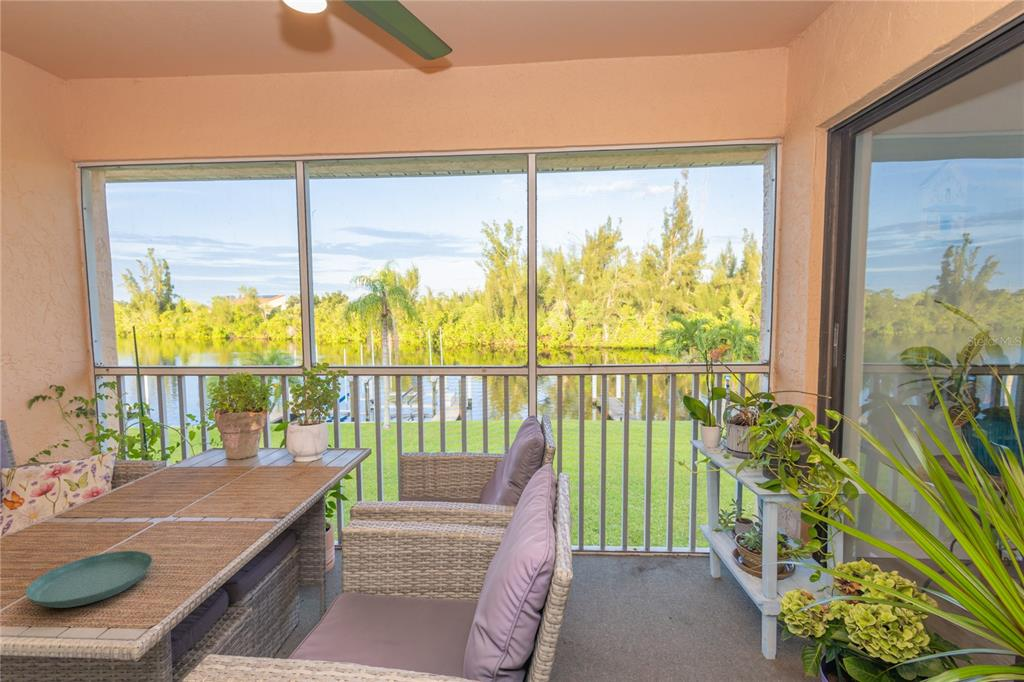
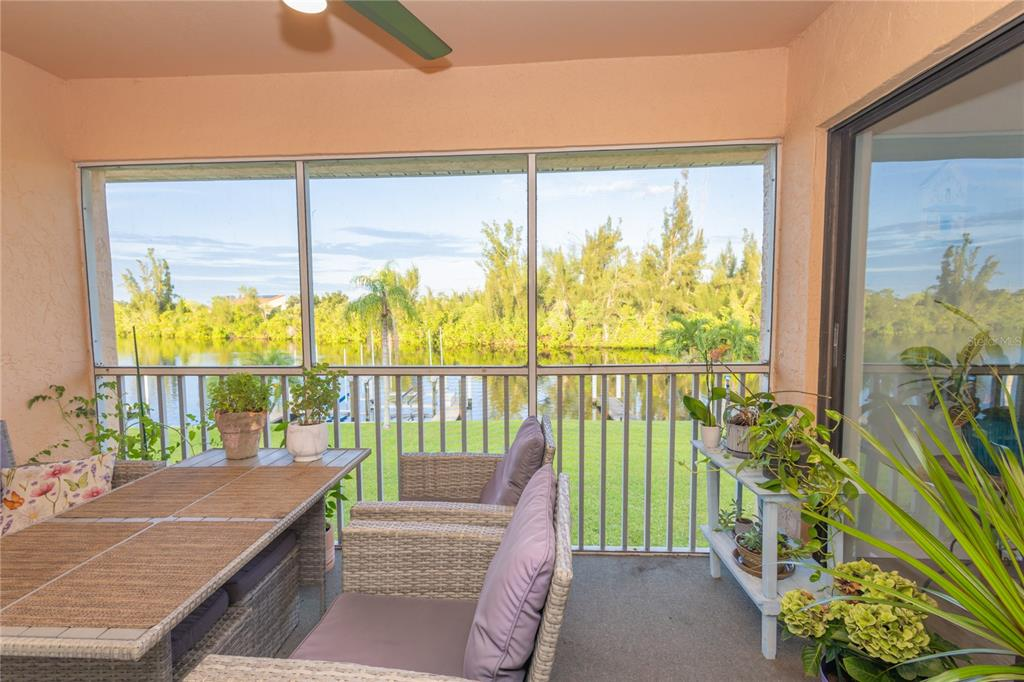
- saucer [25,550,154,609]
